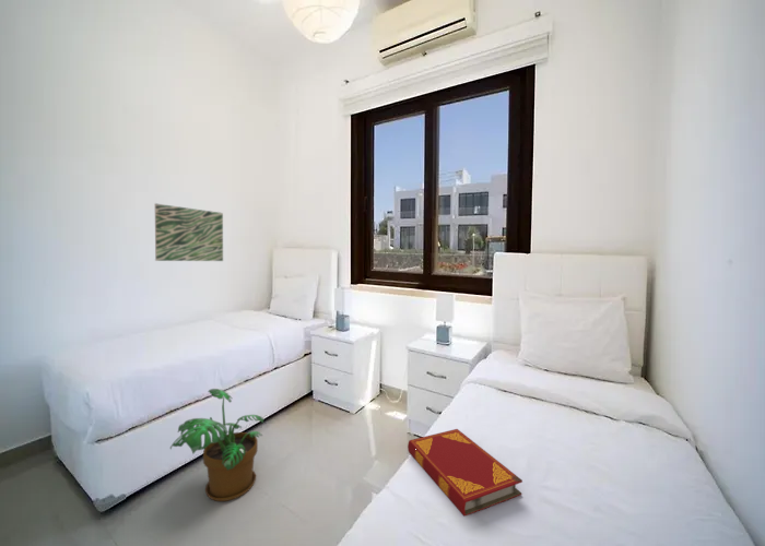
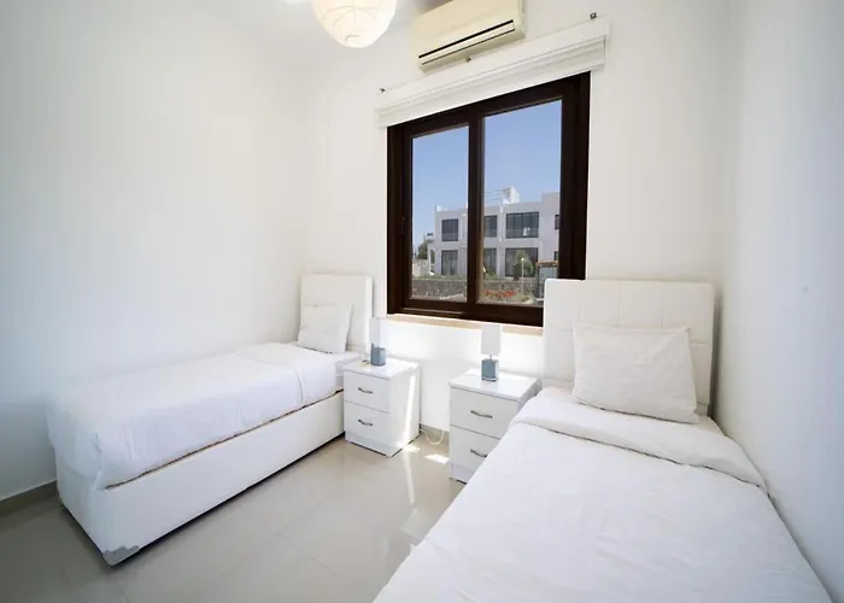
- potted plant [169,388,264,502]
- wall art [154,202,224,262]
- hardback book [407,428,523,518]
